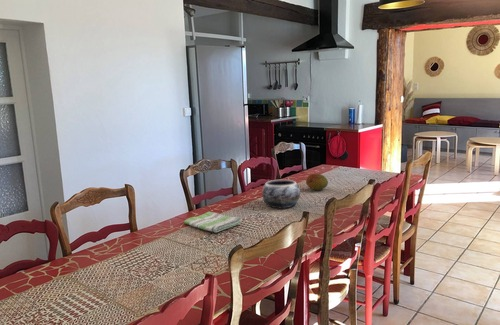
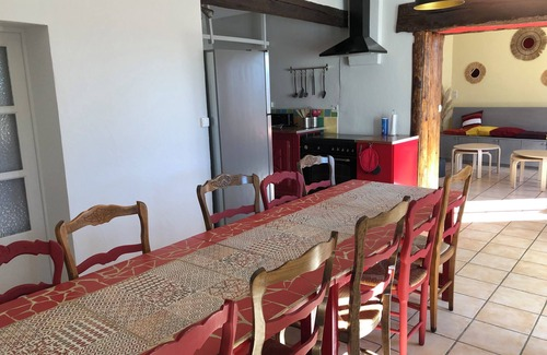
- fruit [305,173,329,191]
- dish towel [183,211,242,233]
- decorative bowl [261,179,301,209]
